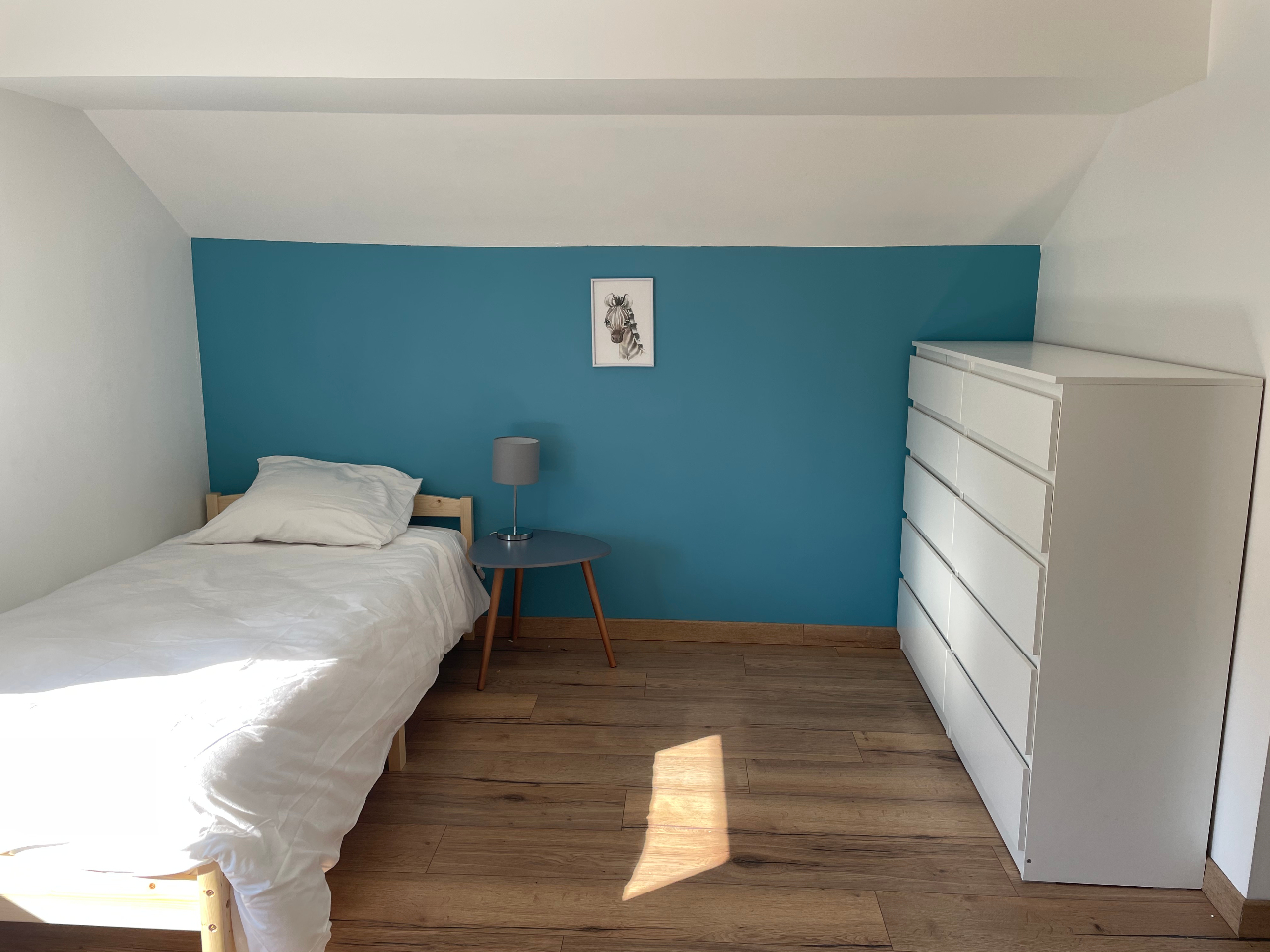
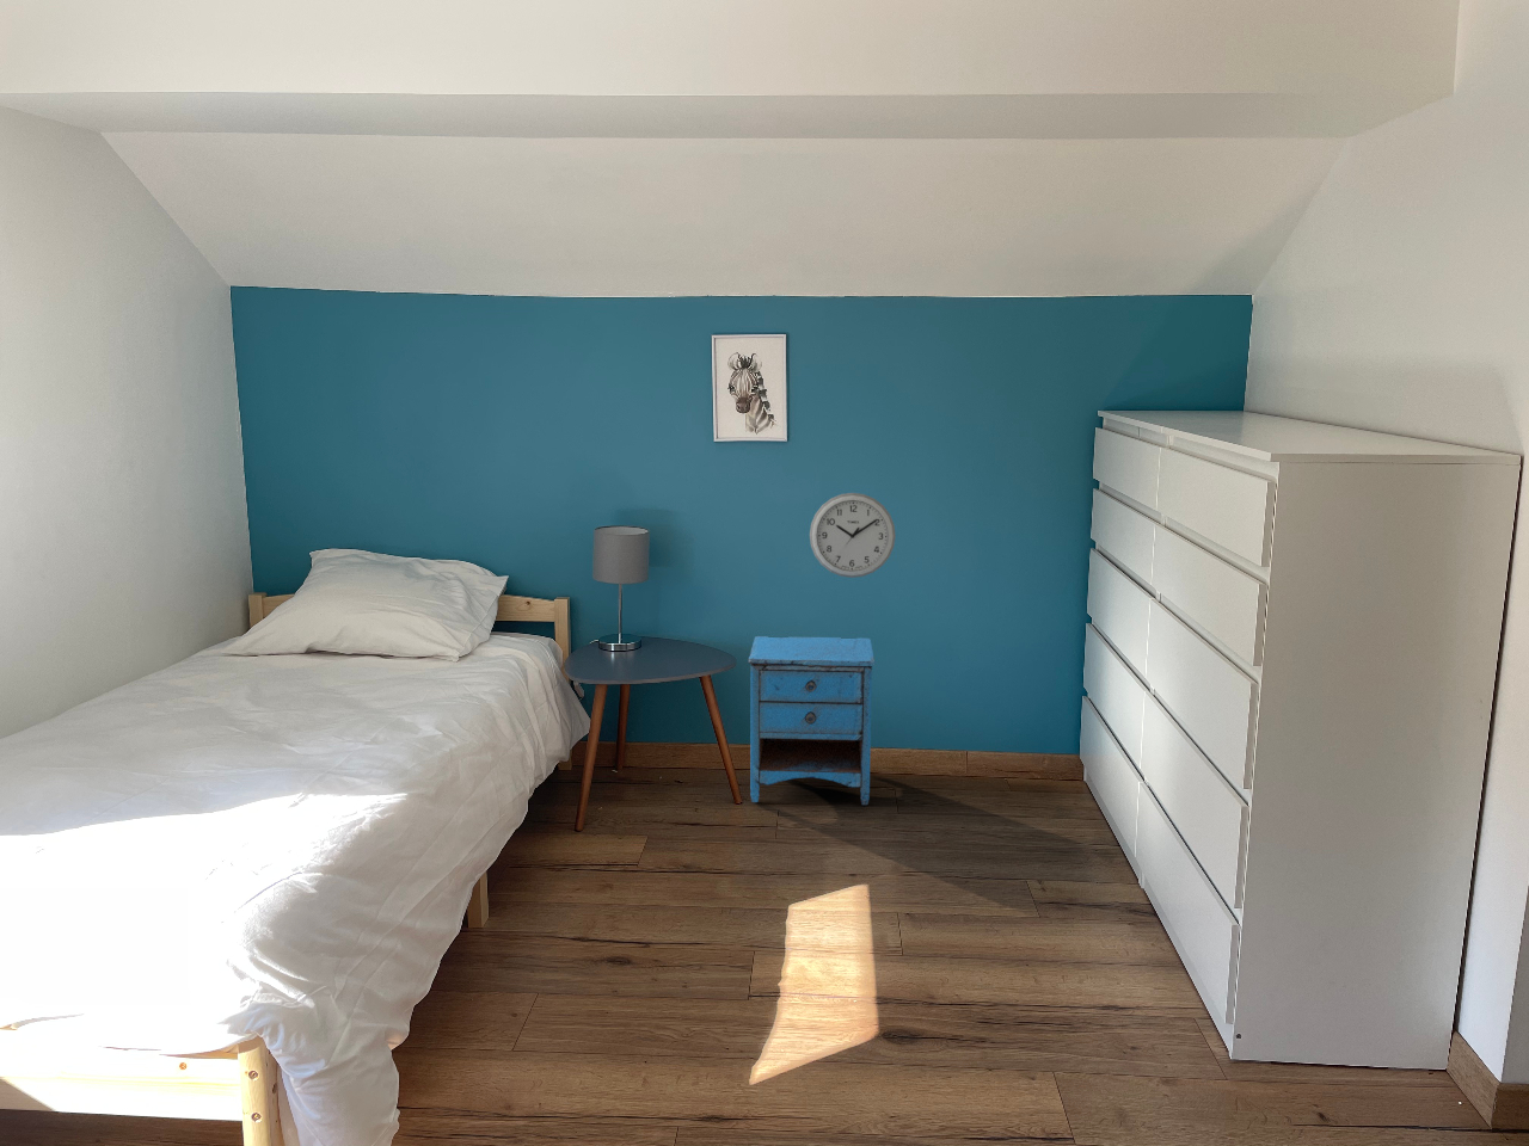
+ nightstand [748,636,875,805]
+ wall clock [809,492,897,579]
